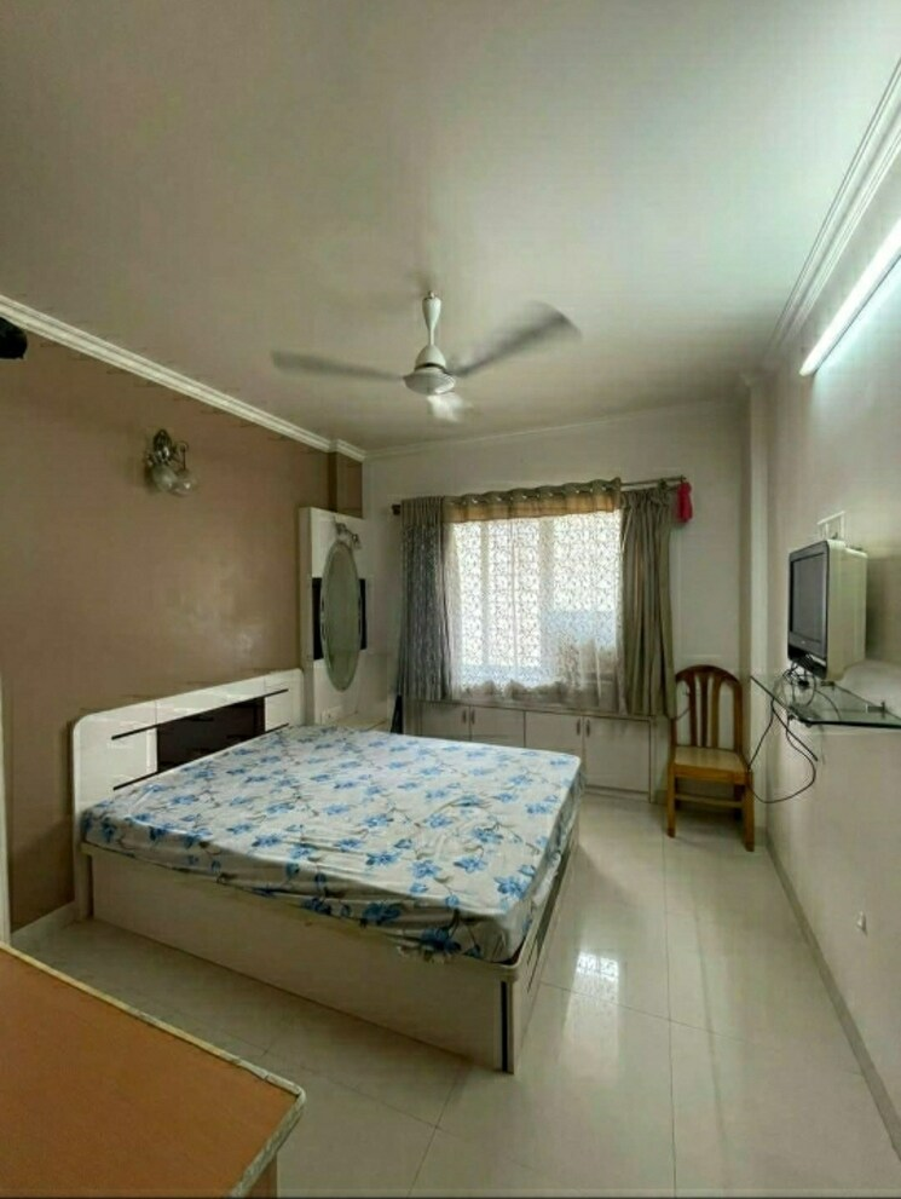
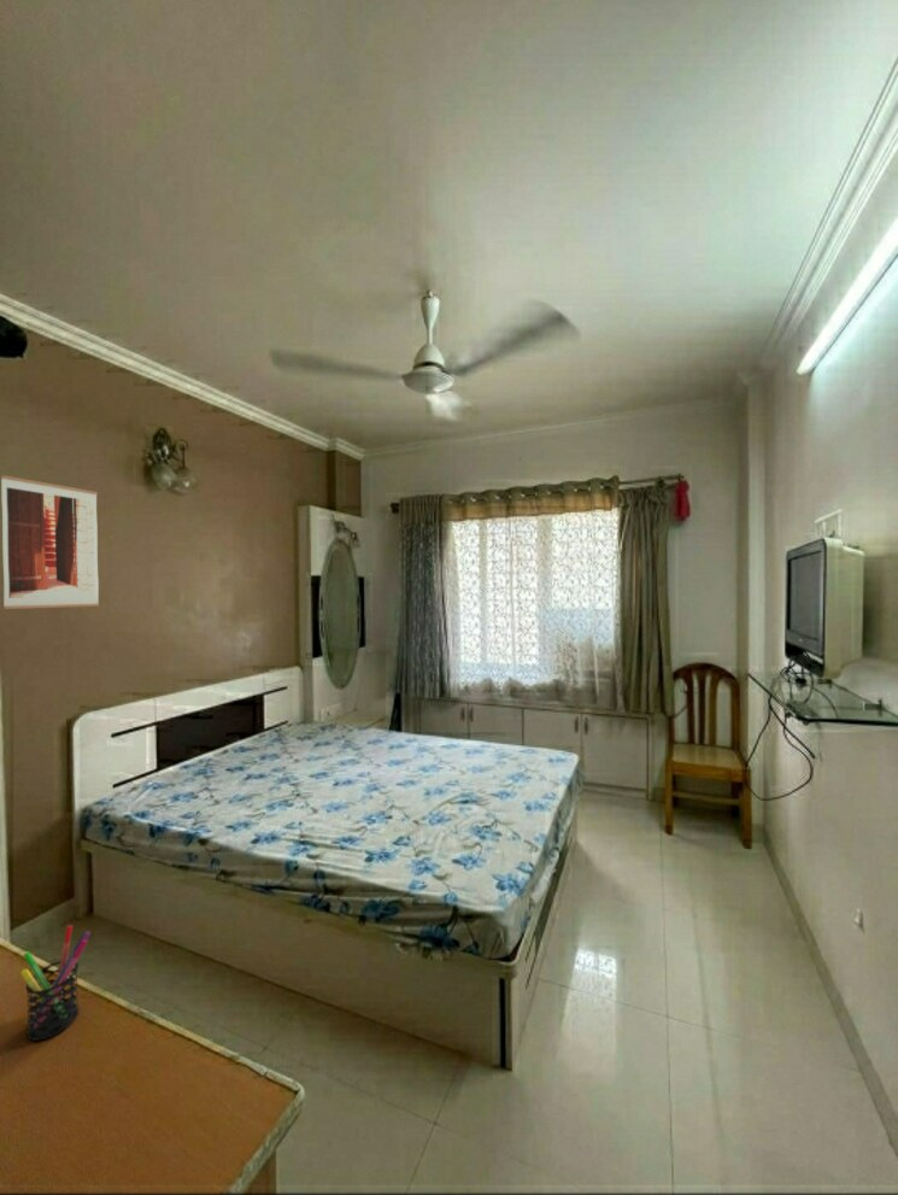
+ pen holder [19,924,92,1042]
+ wall art [0,474,100,610]
